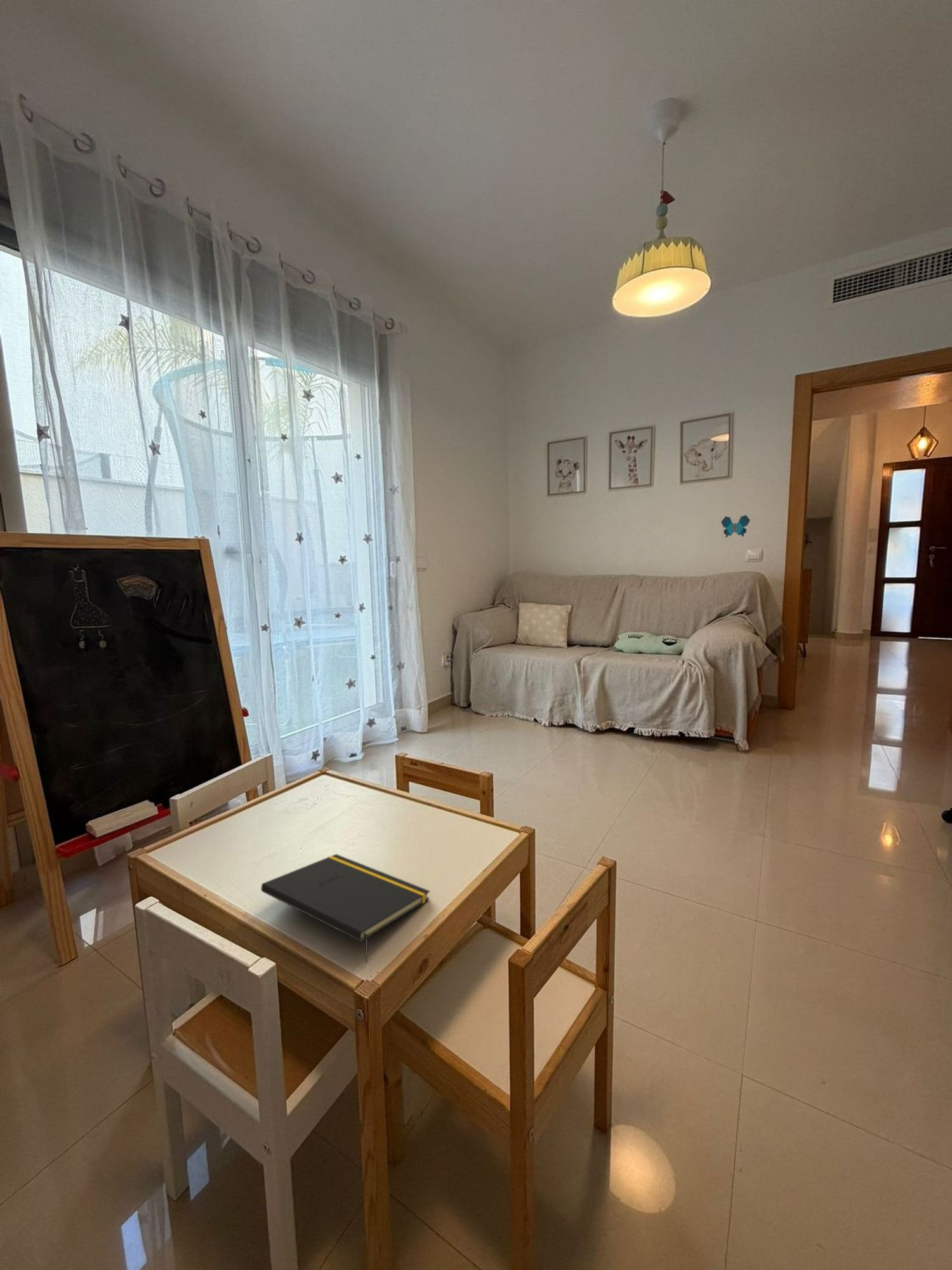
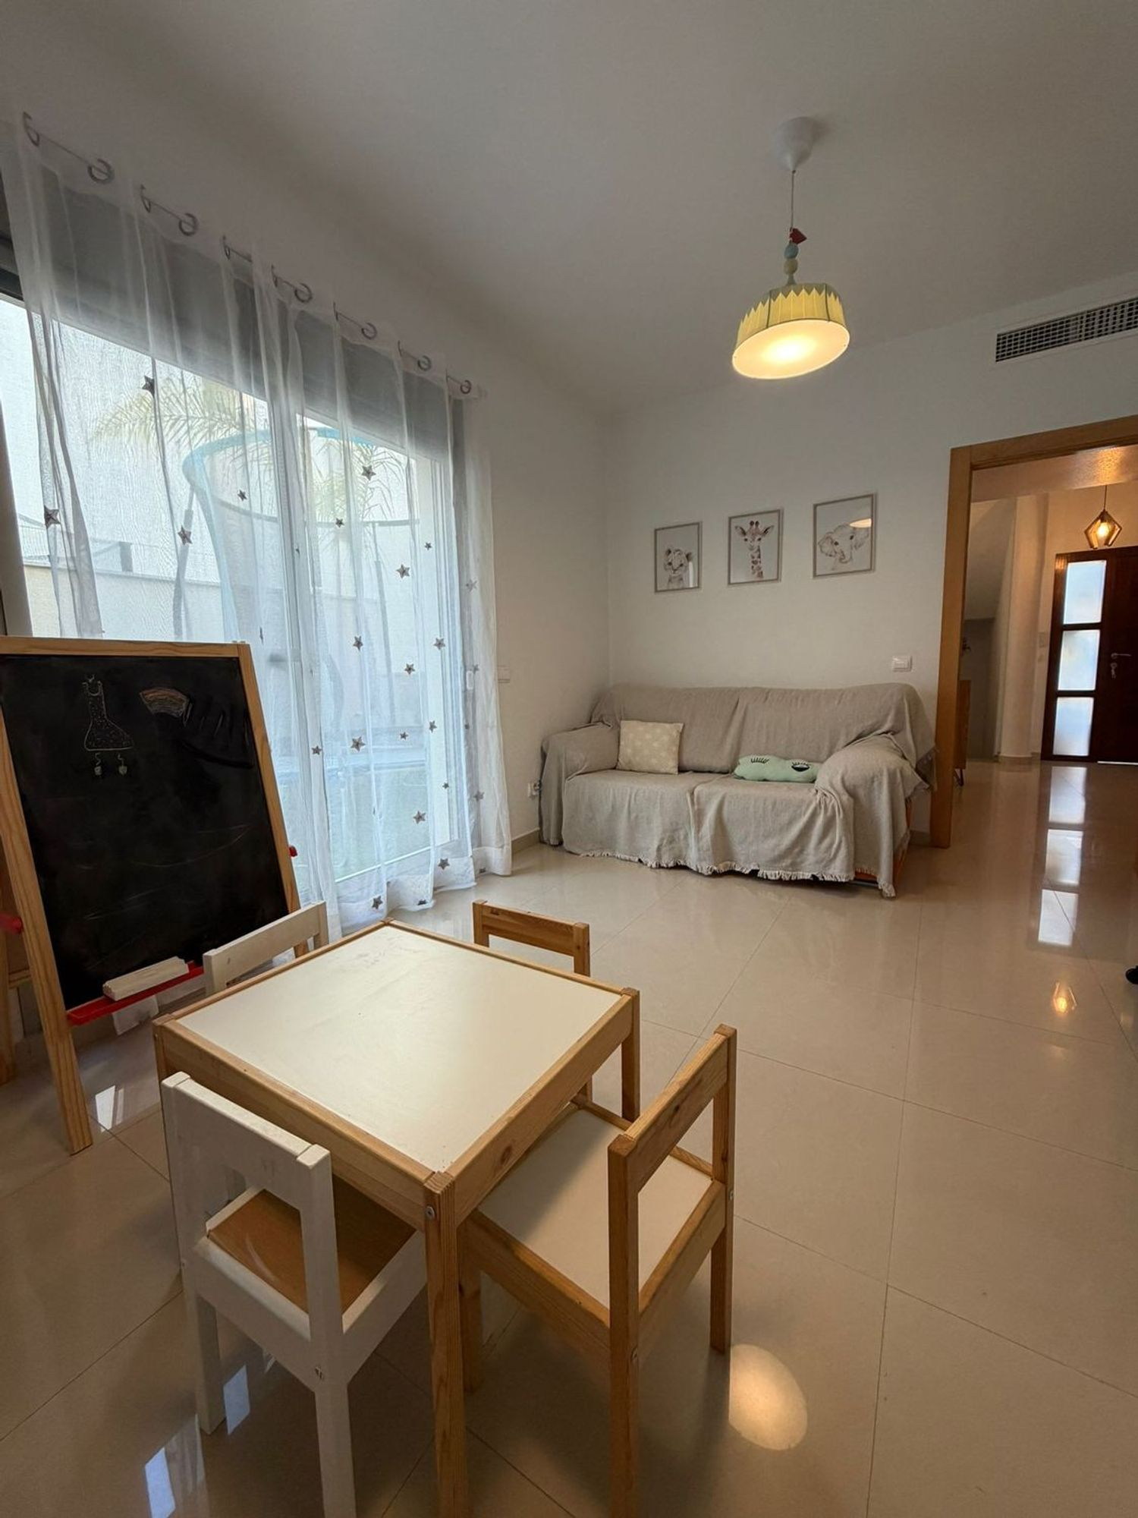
- notepad [260,853,430,963]
- decorative butterfly [720,514,751,538]
